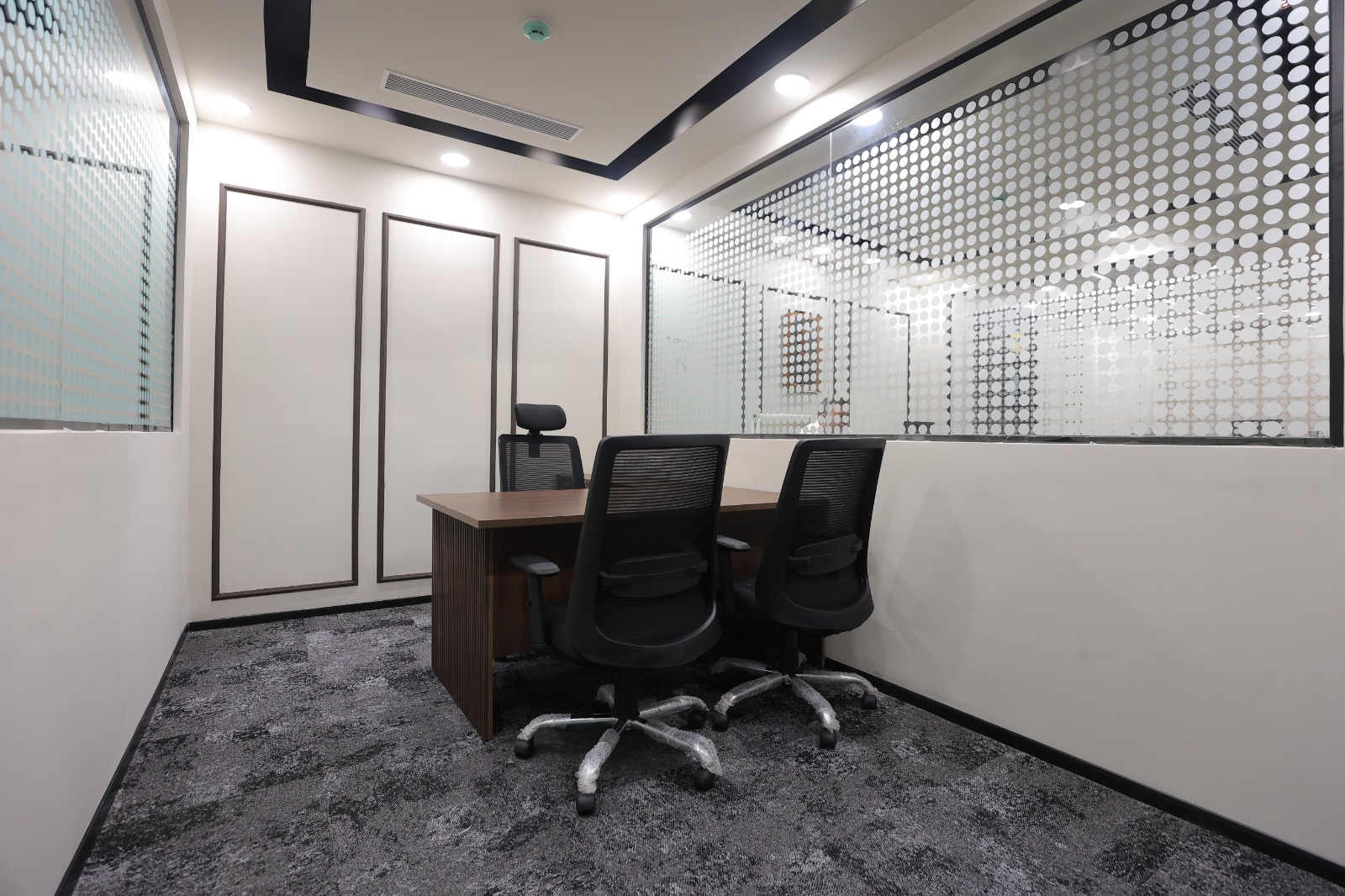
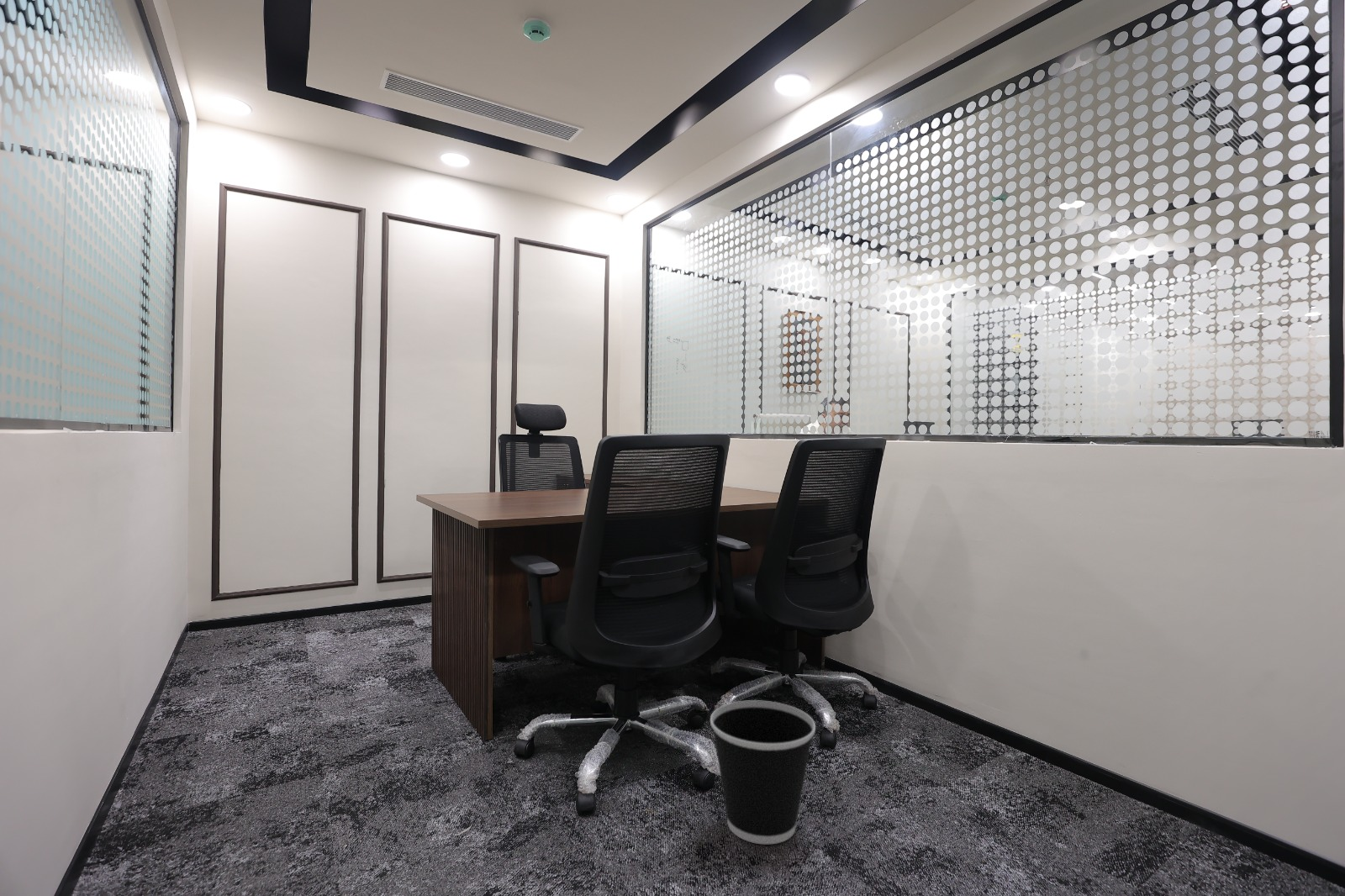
+ wastebasket [709,699,816,846]
